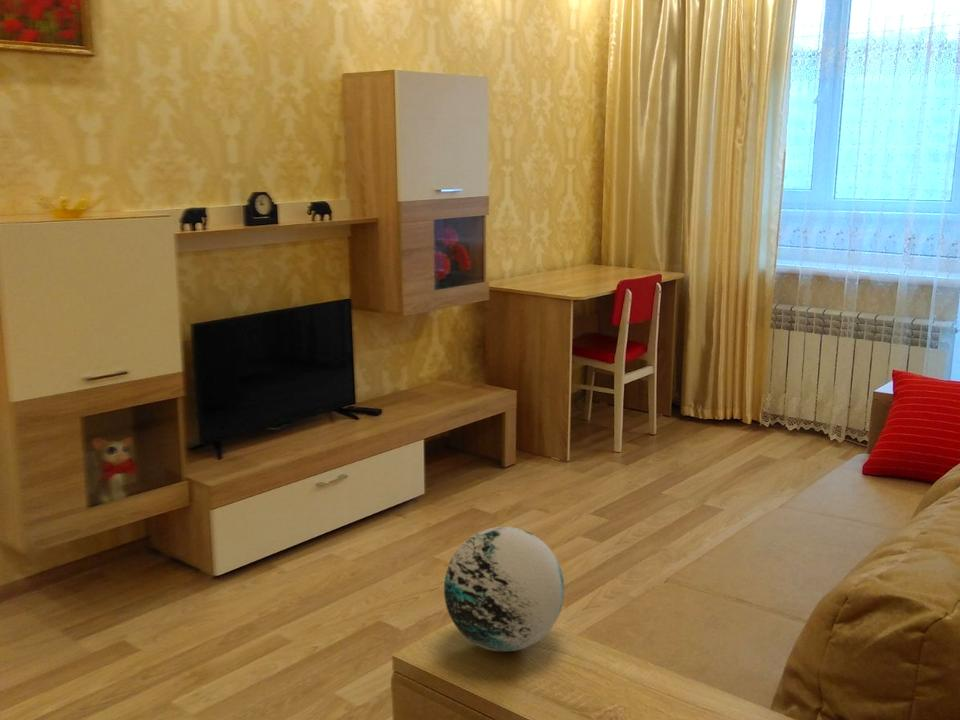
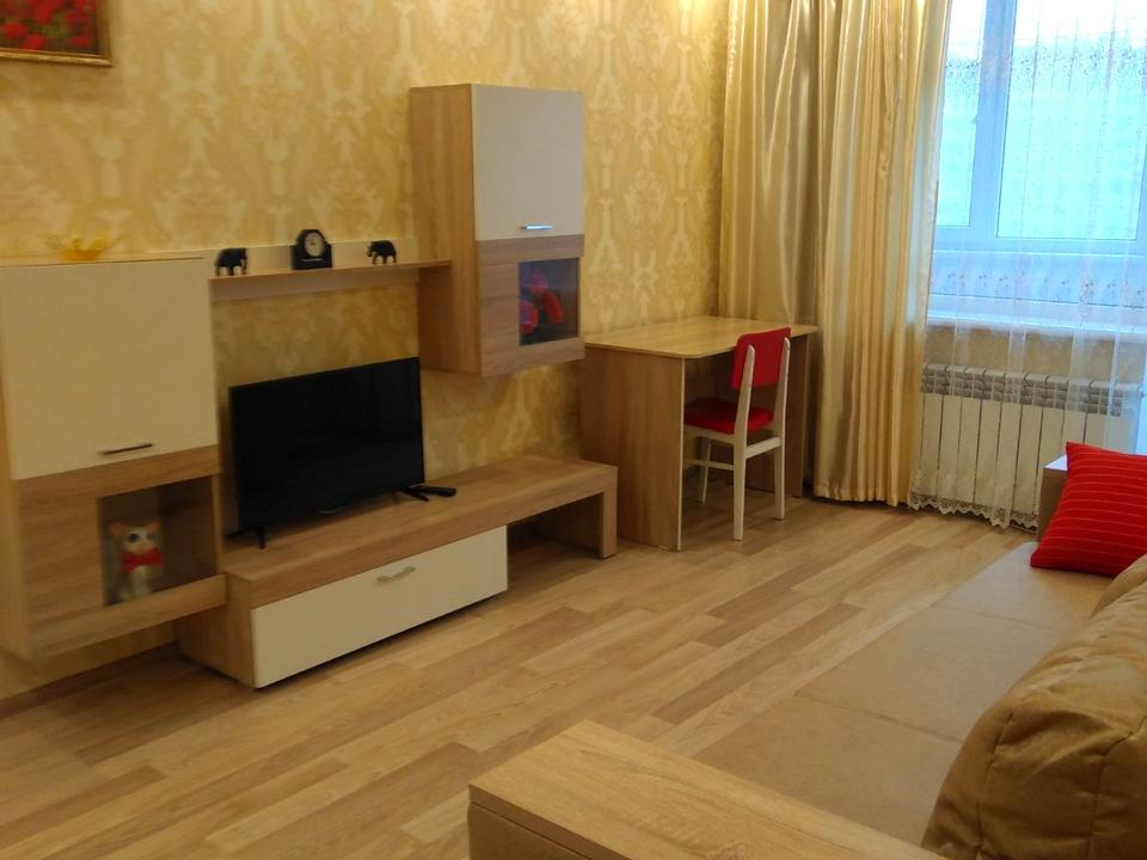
- decorative orb [443,526,565,653]
